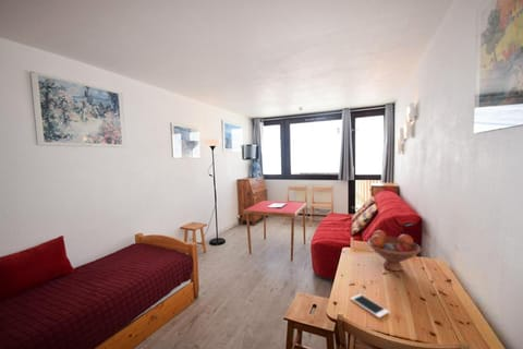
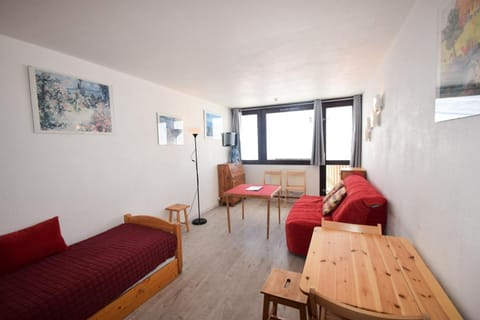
- fruit bowl [366,229,423,273]
- cell phone [350,293,390,318]
